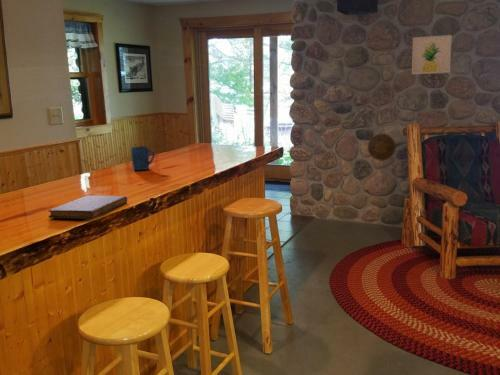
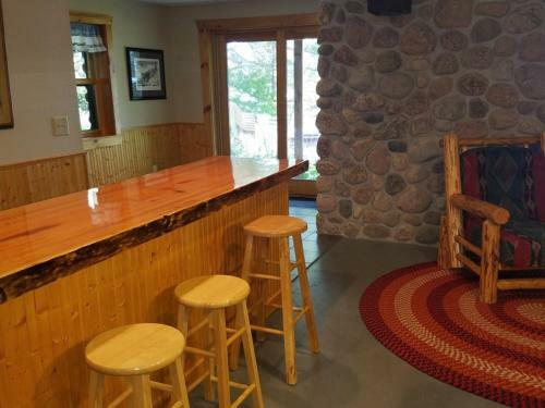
- notebook [47,195,128,220]
- decorative plate [367,133,397,162]
- wall art [411,34,453,75]
- mug [130,145,156,171]
